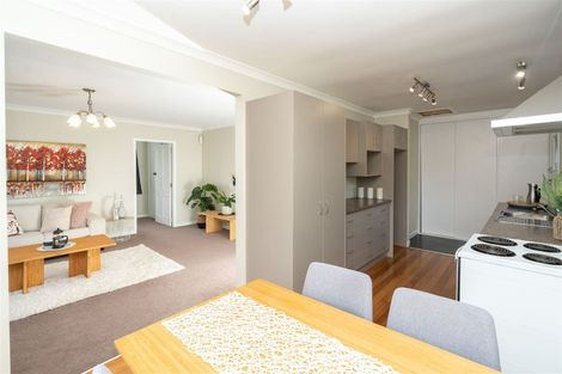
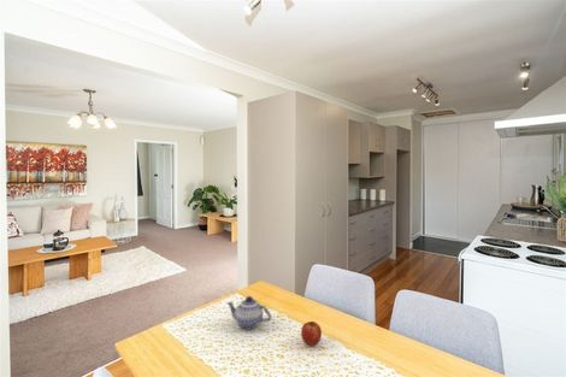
+ teapot [225,295,273,331]
+ fruit [300,320,323,347]
